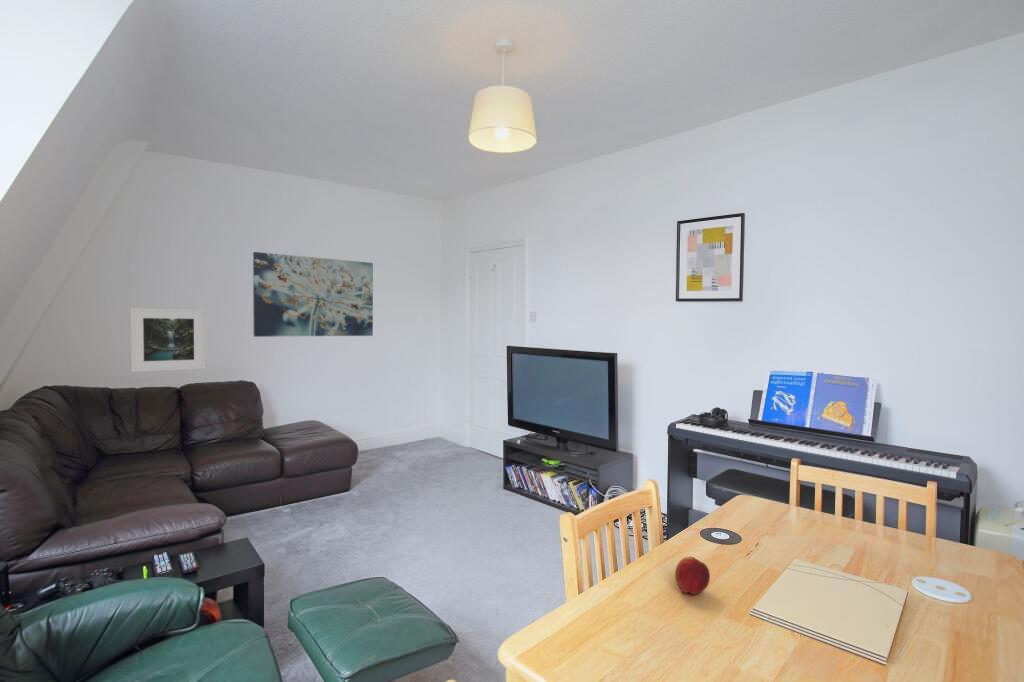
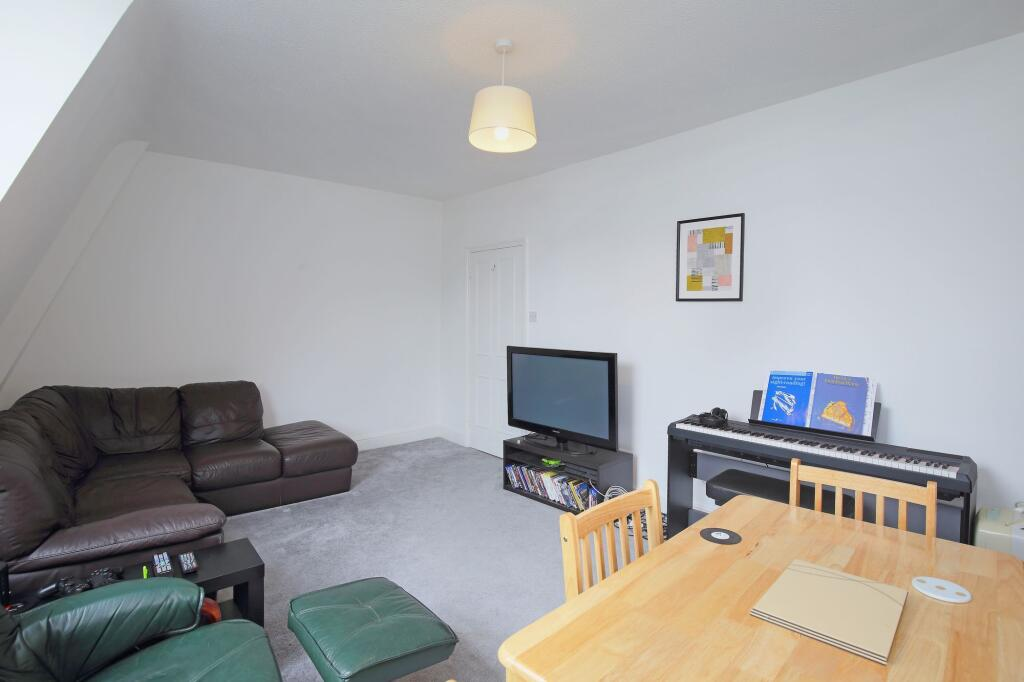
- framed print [130,307,206,373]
- wall art [252,251,374,338]
- peach [674,556,711,595]
